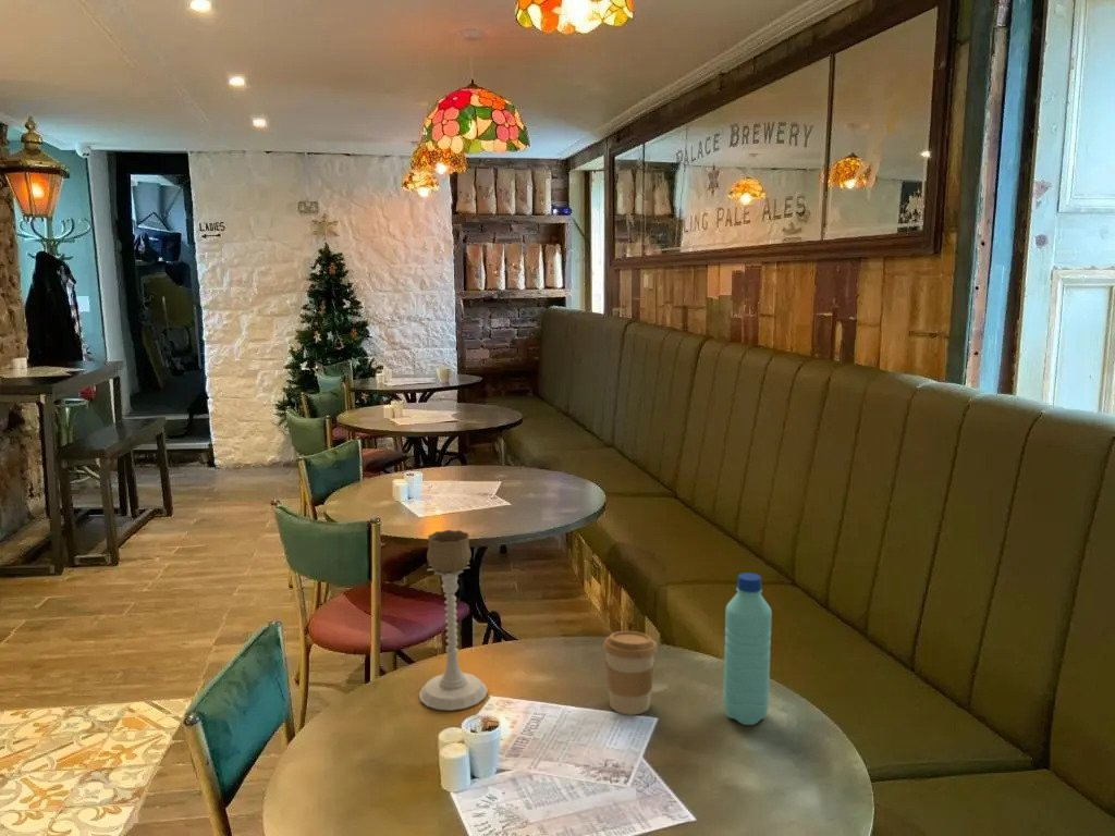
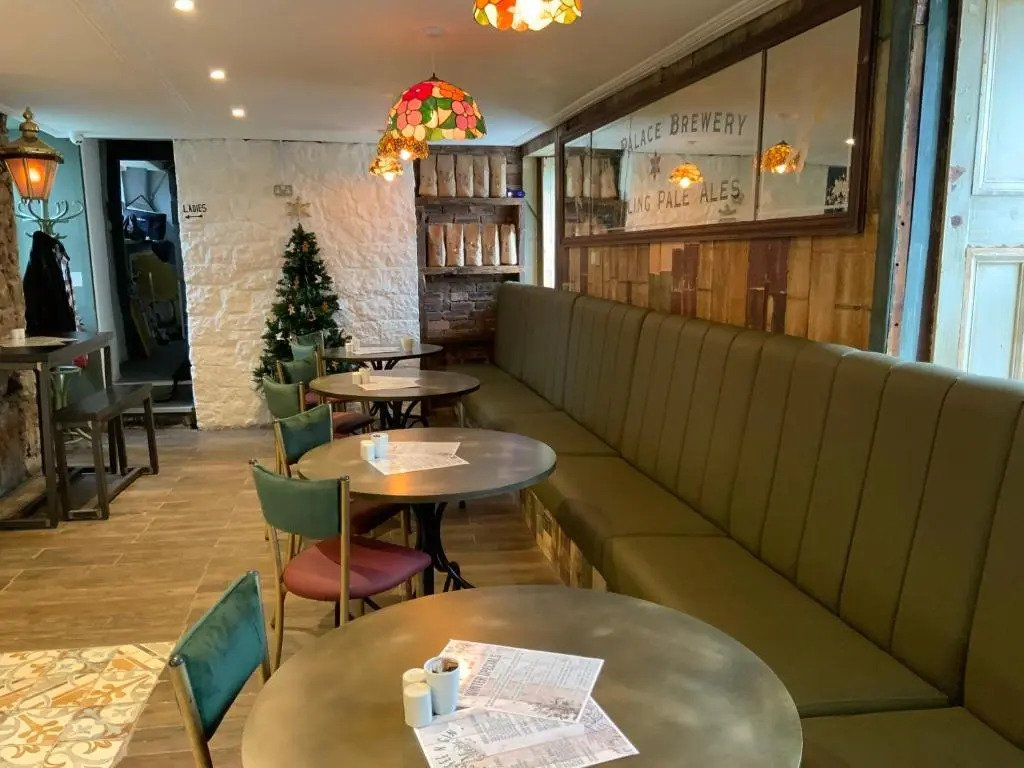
- water bottle [722,571,773,726]
- coffee cup [602,630,659,716]
- candle holder [418,529,489,712]
